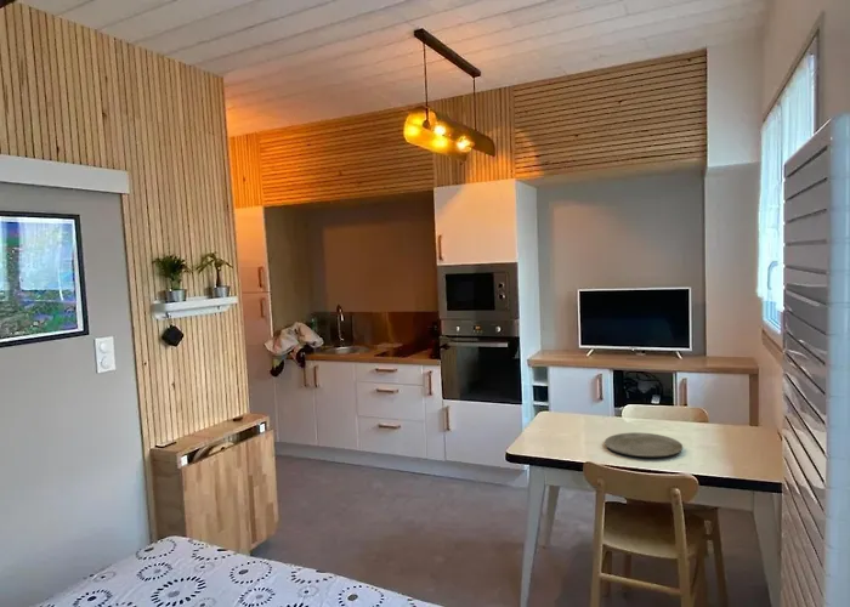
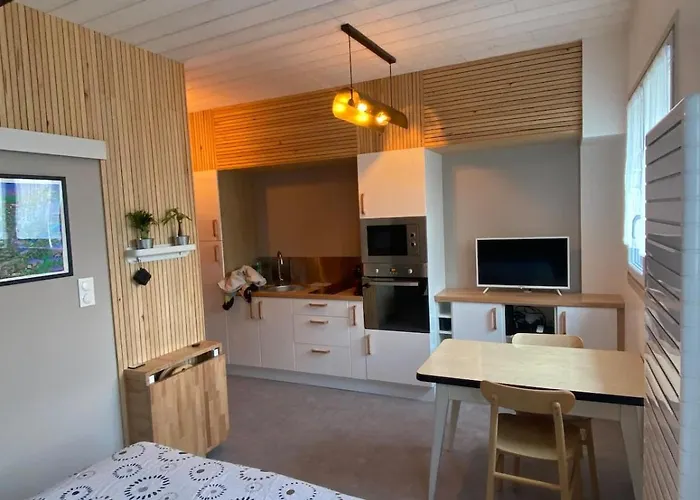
- plate [604,432,684,458]
